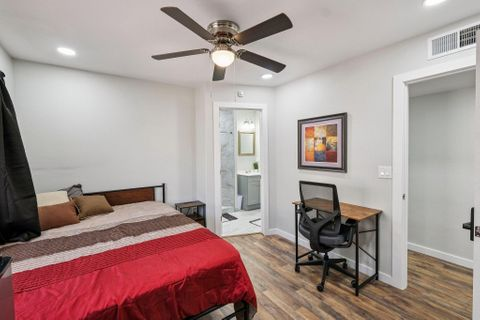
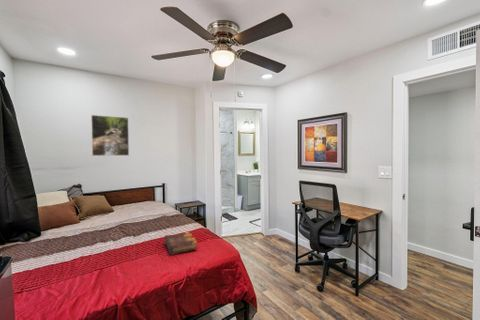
+ book [163,231,198,256]
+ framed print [90,114,130,157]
